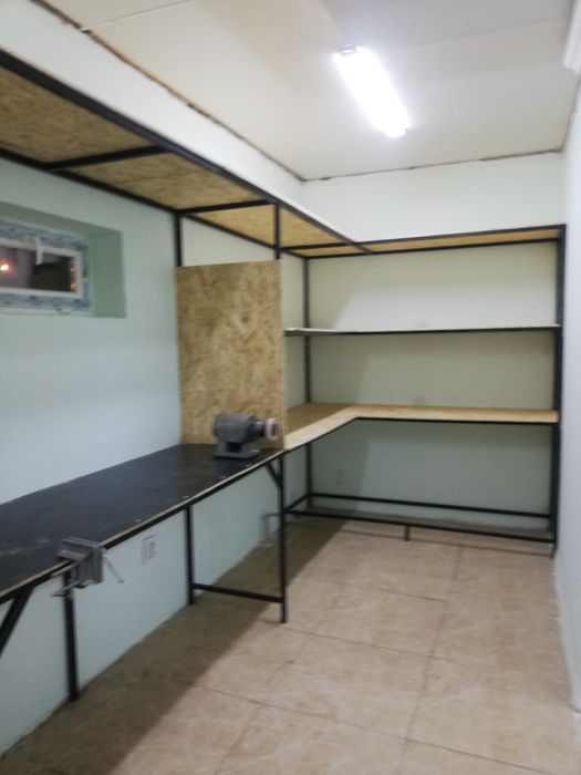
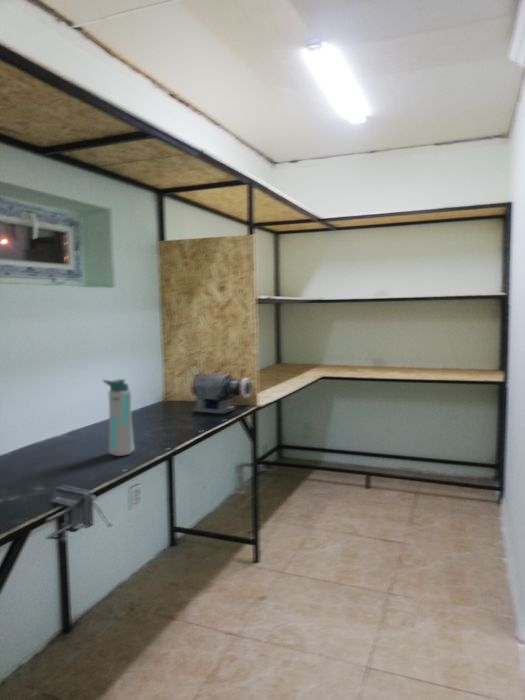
+ water bottle [102,378,136,457]
